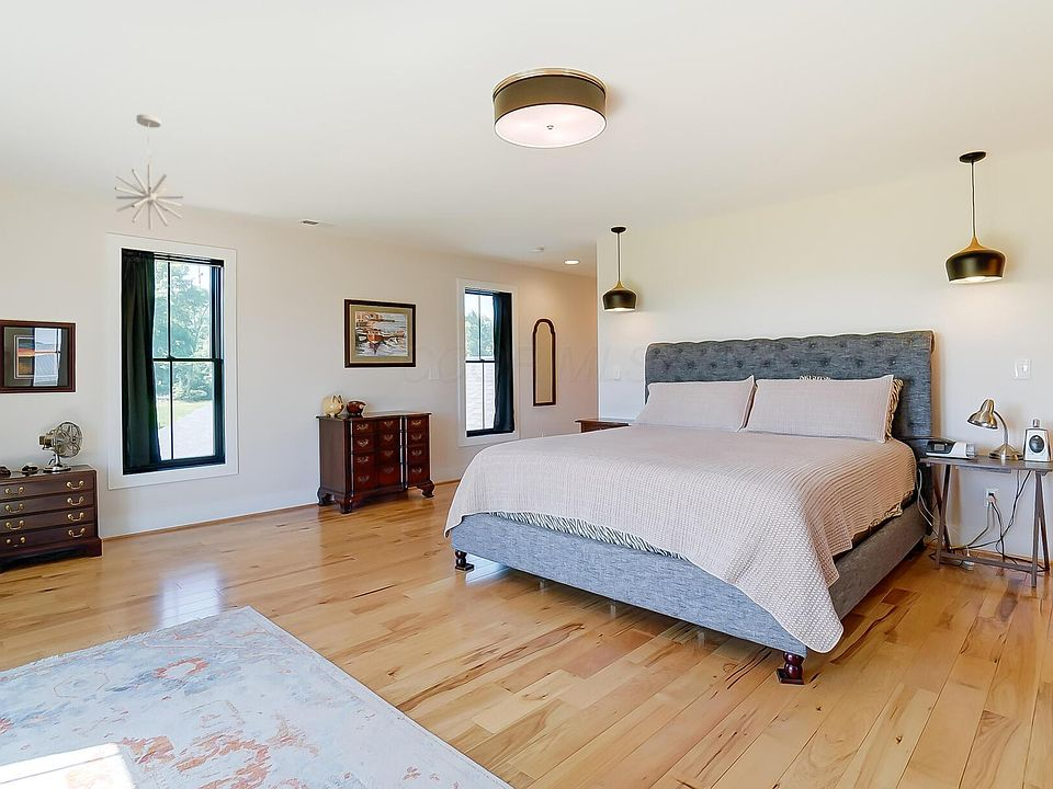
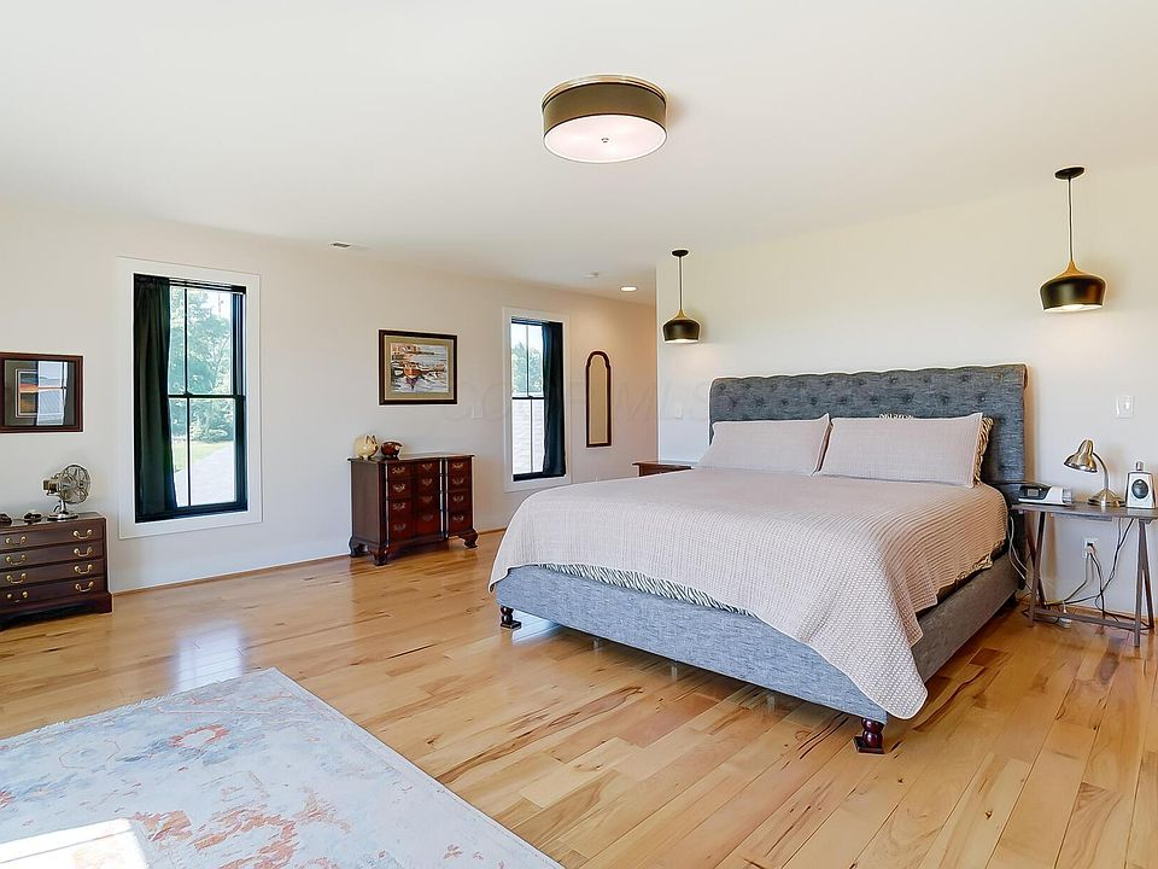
- pendant light [114,114,184,230]
